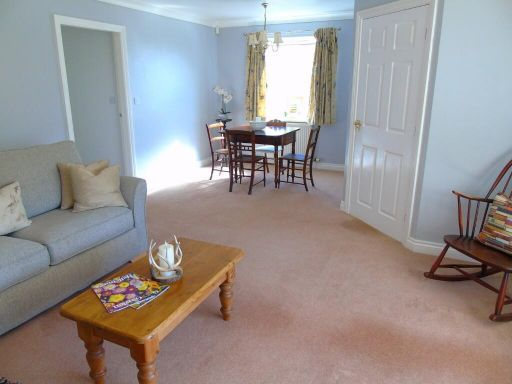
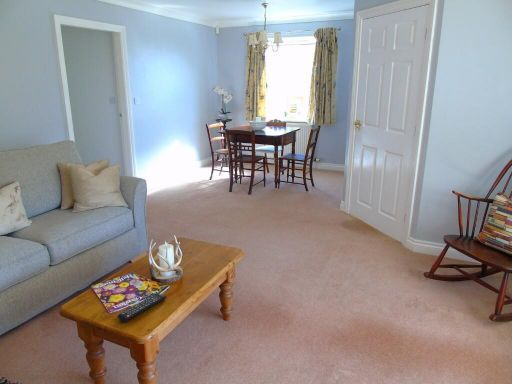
+ remote control [117,292,167,323]
